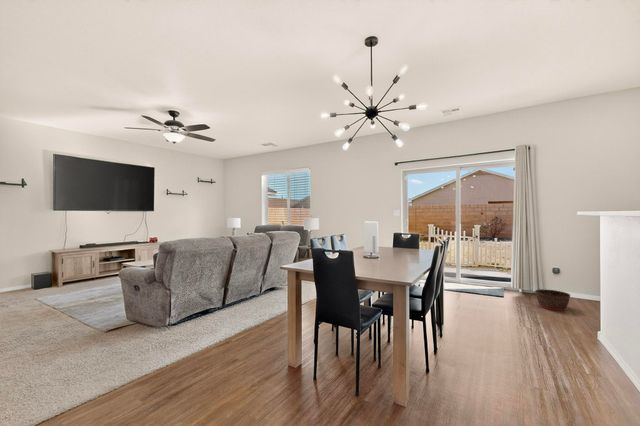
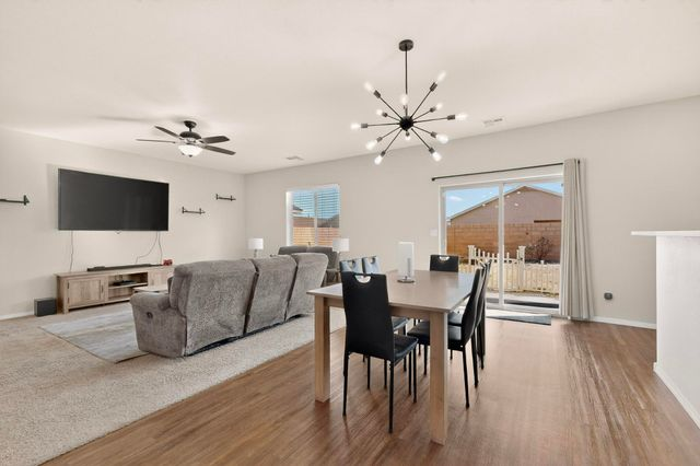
- basket [534,288,571,312]
